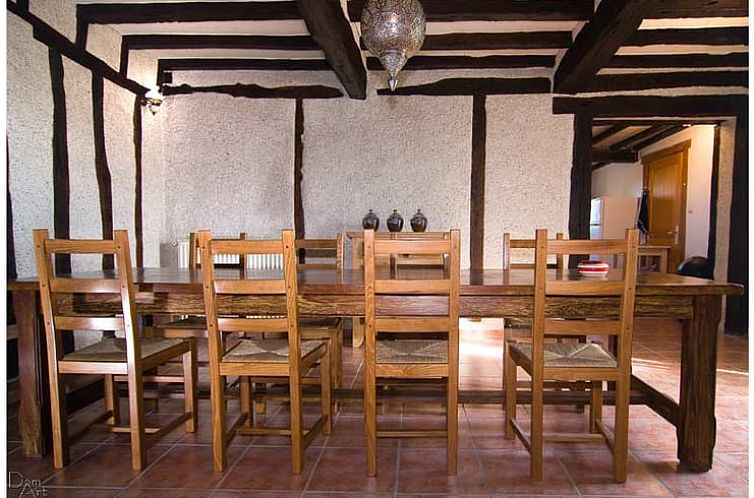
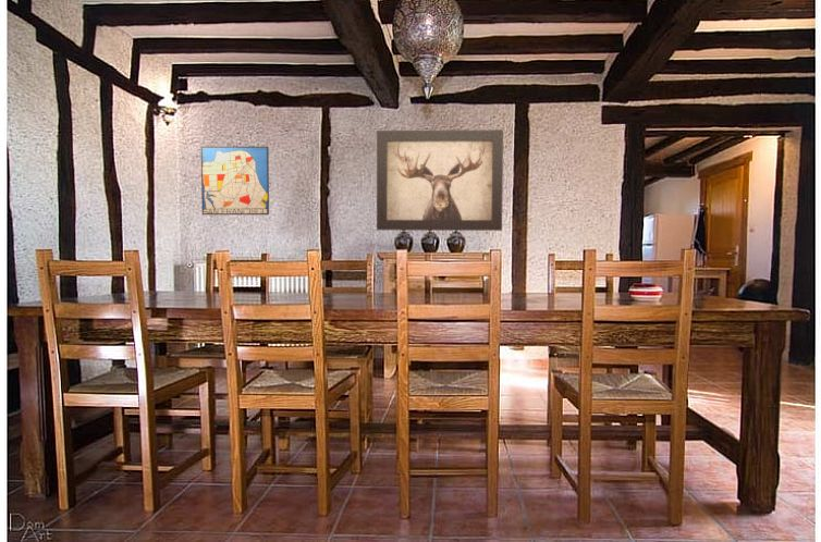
+ wall art [376,128,504,232]
+ wall art [200,146,270,215]
